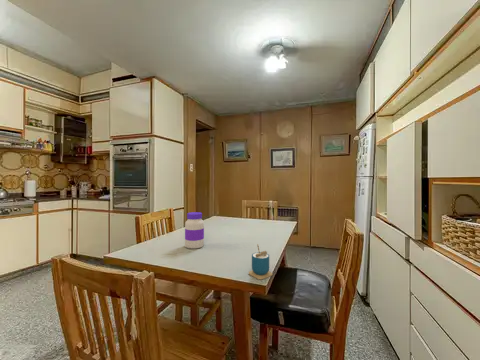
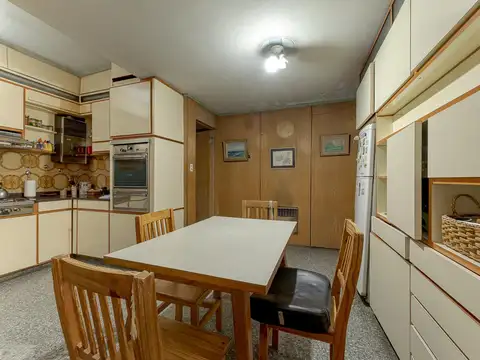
- jar [184,211,205,250]
- cup [248,243,273,280]
